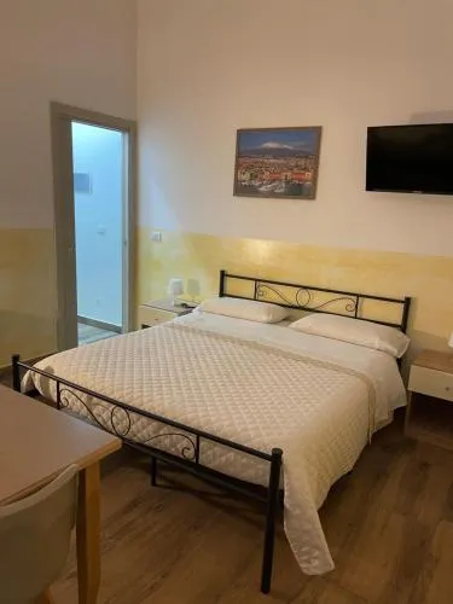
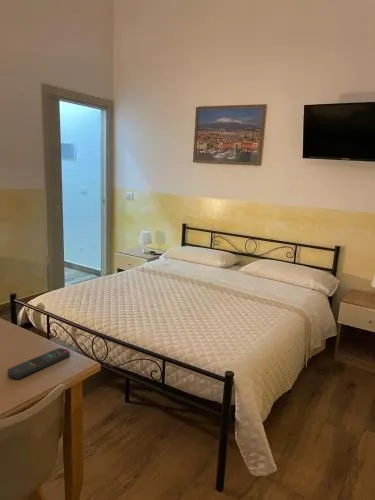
+ remote control [7,347,71,380]
